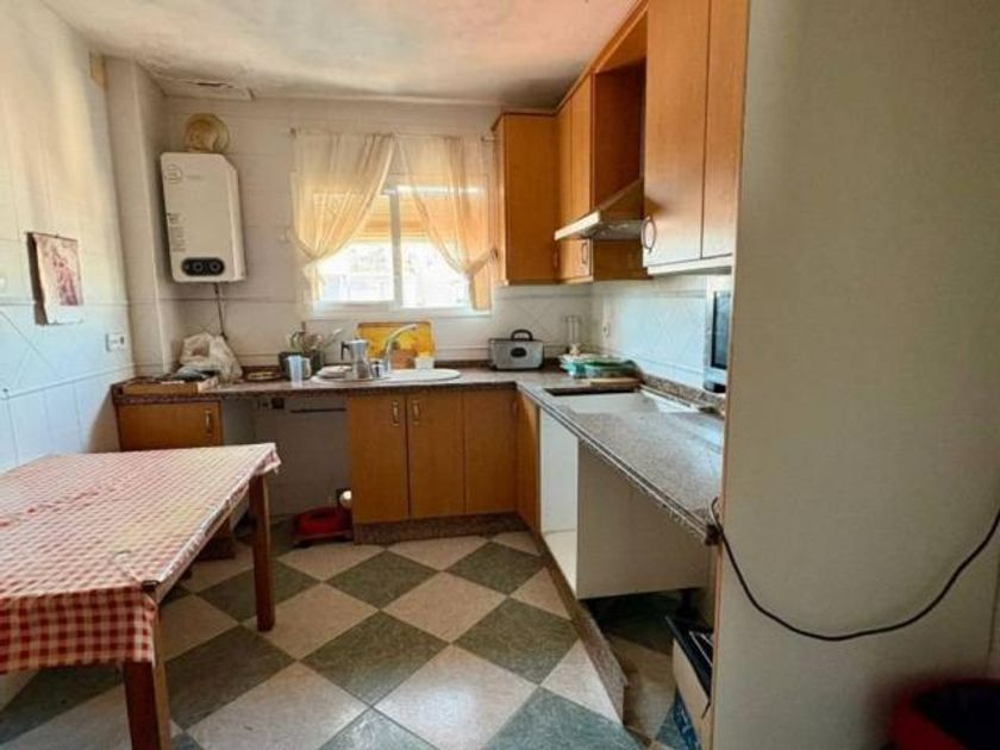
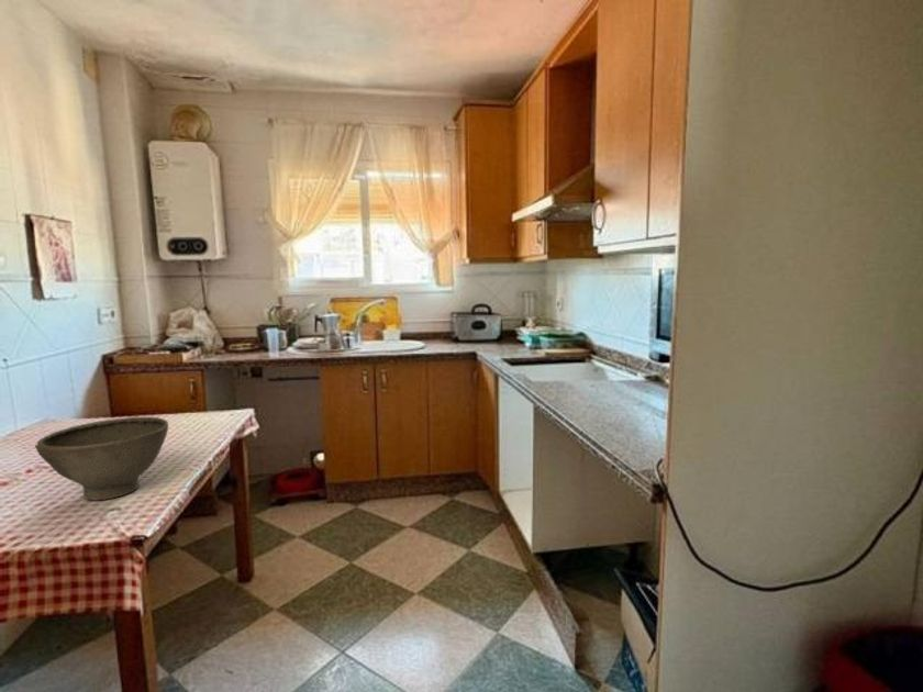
+ bowl [34,415,169,502]
